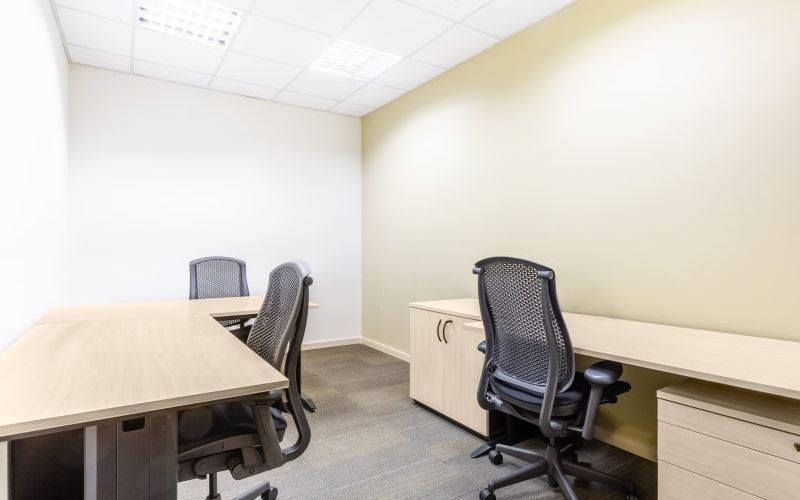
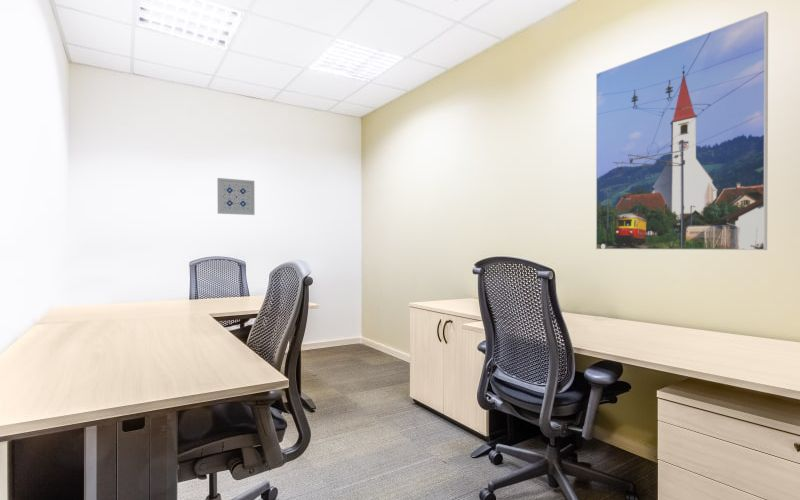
+ wall art [216,177,256,216]
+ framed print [595,10,769,251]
